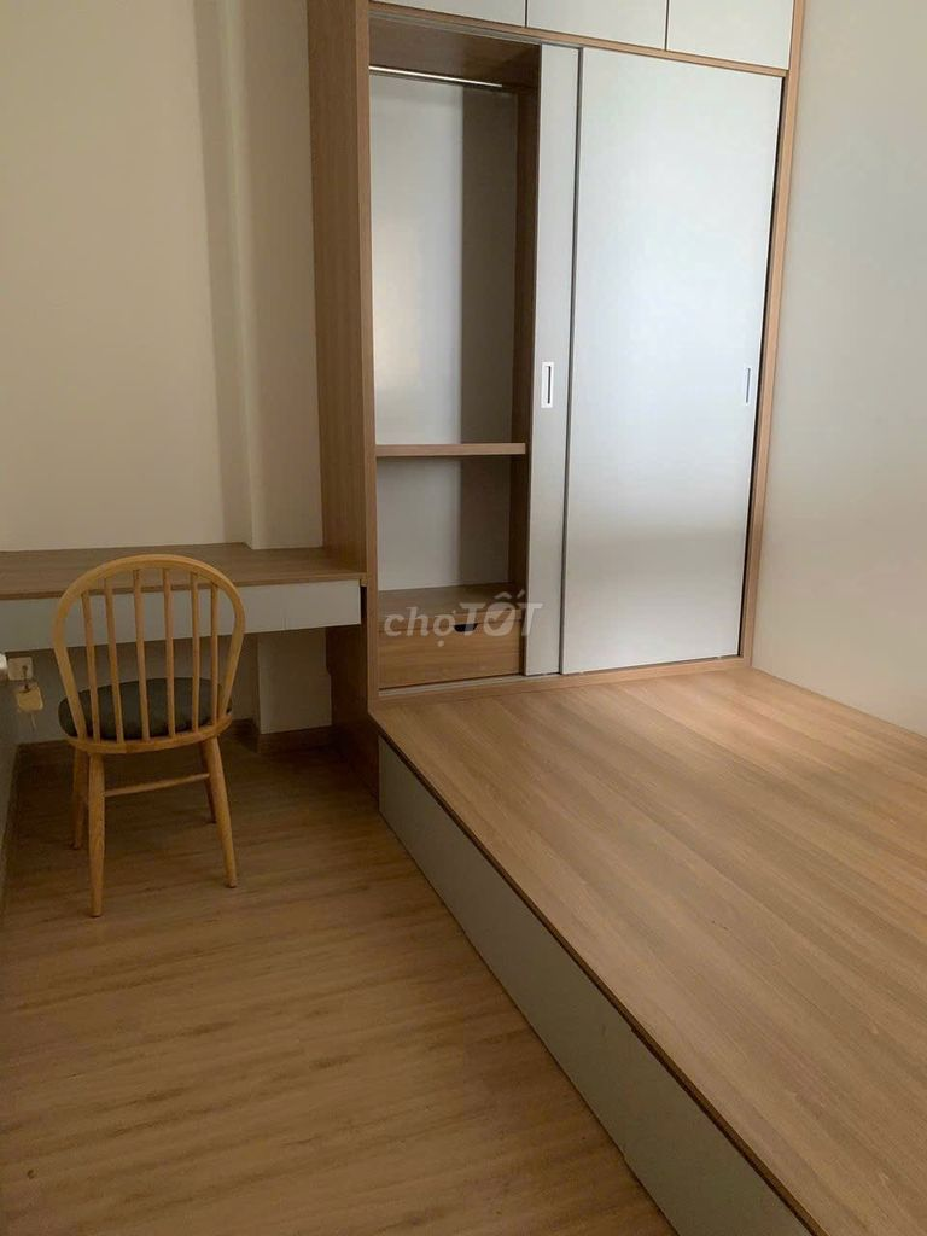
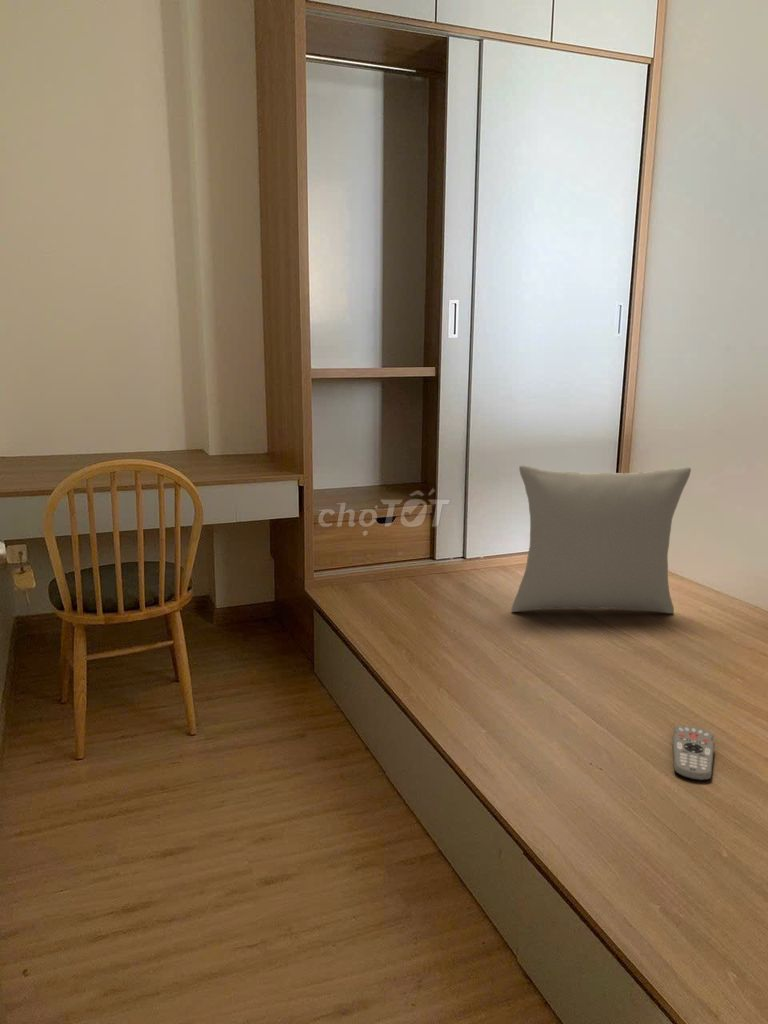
+ pillow [510,464,692,615]
+ remote control [672,725,715,782]
